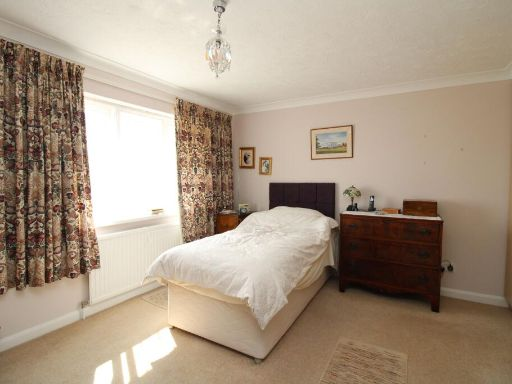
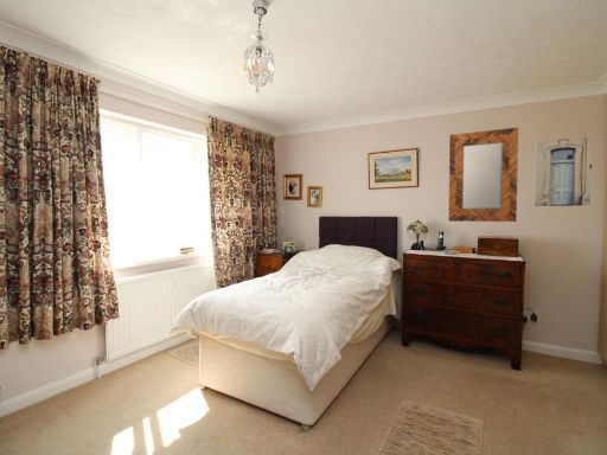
+ wall art [533,135,594,207]
+ home mirror [448,127,519,223]
